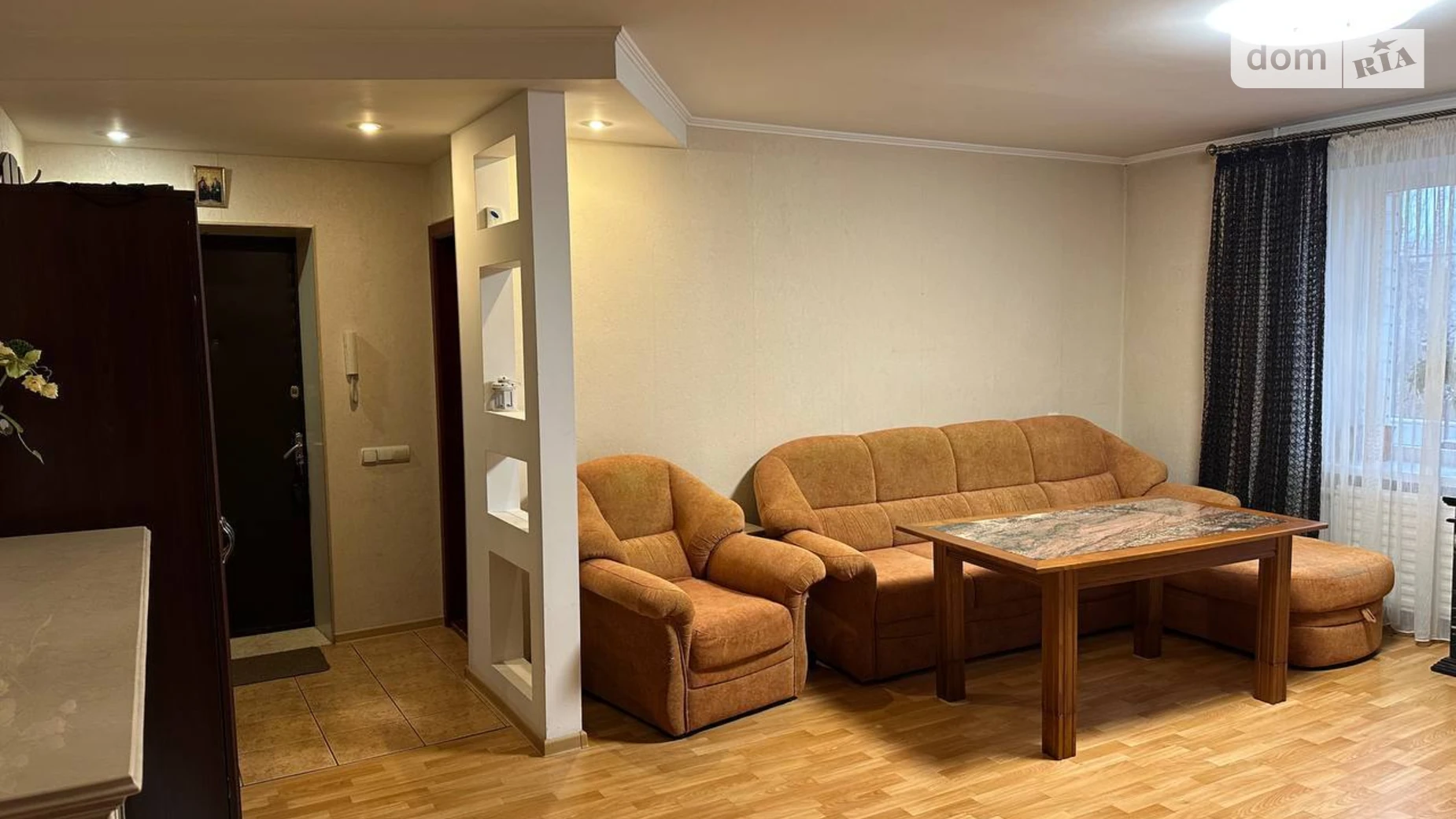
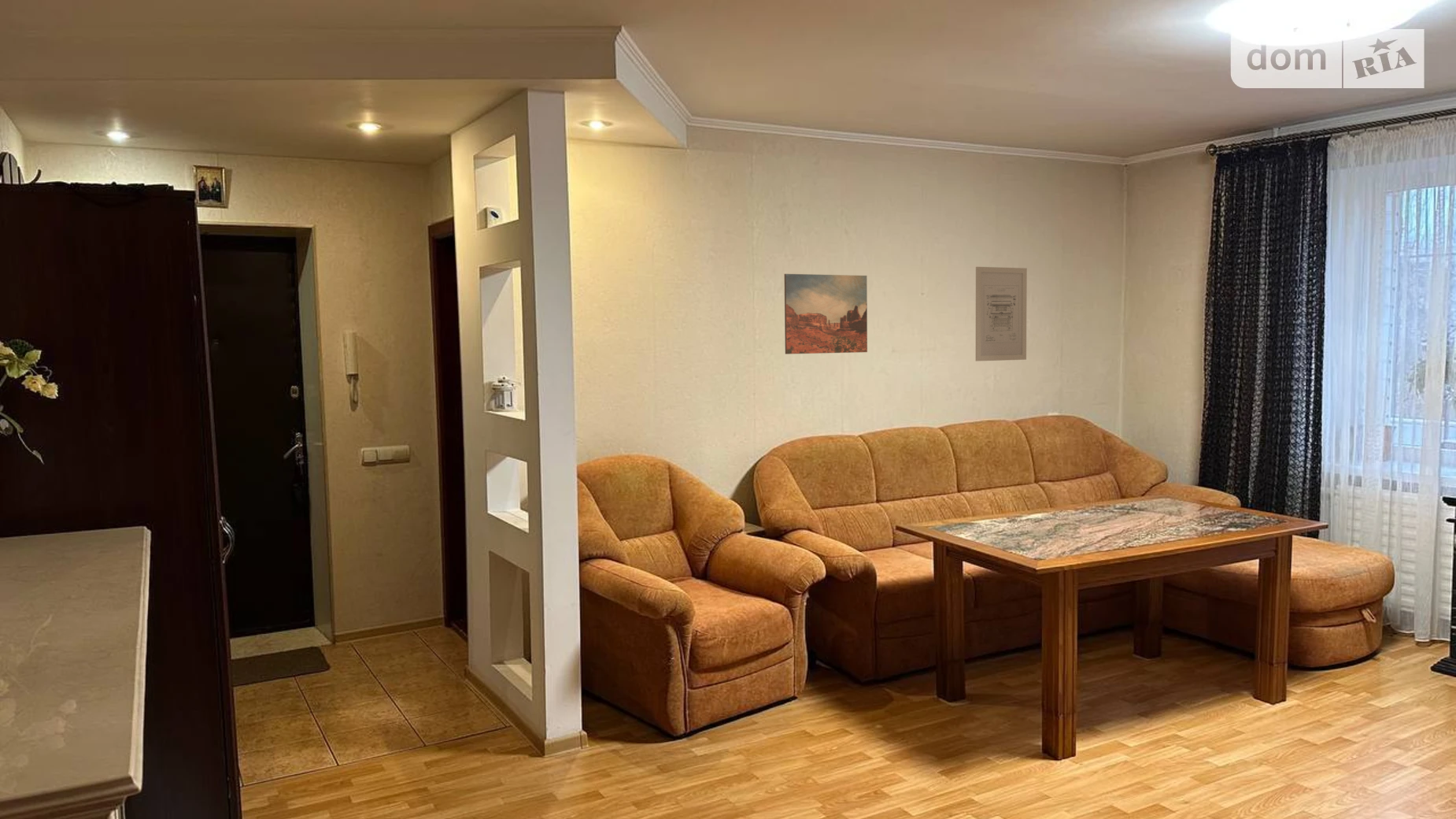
+ wall art [784,273,868,355]
+ wall art [975,266,1028,362]
